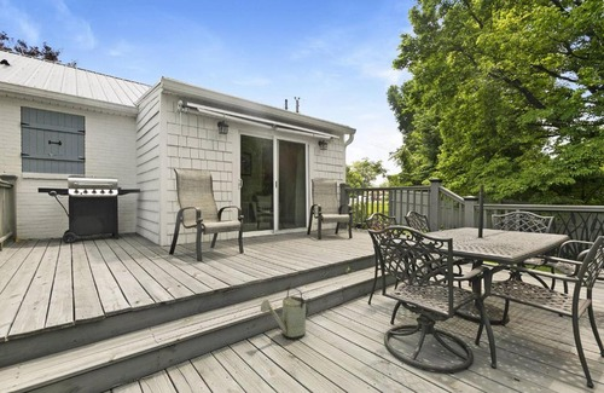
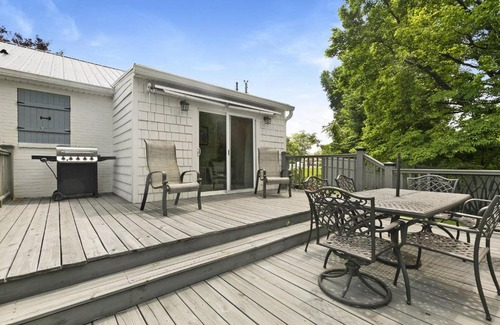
- watering can [260,285,309,341]
